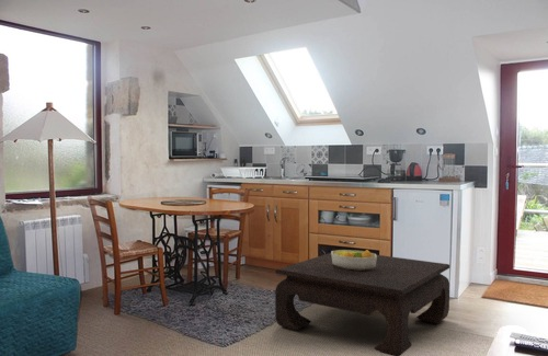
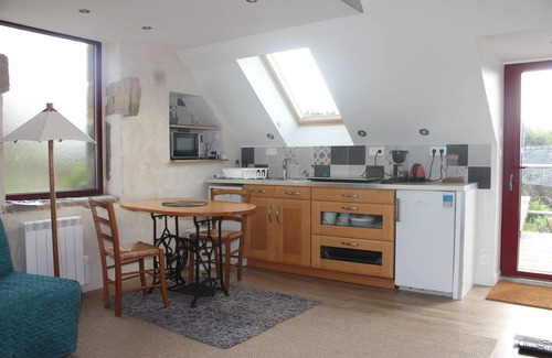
- coffee table [274,249,450,356]
- fruit bowl [330,249,377,271]
